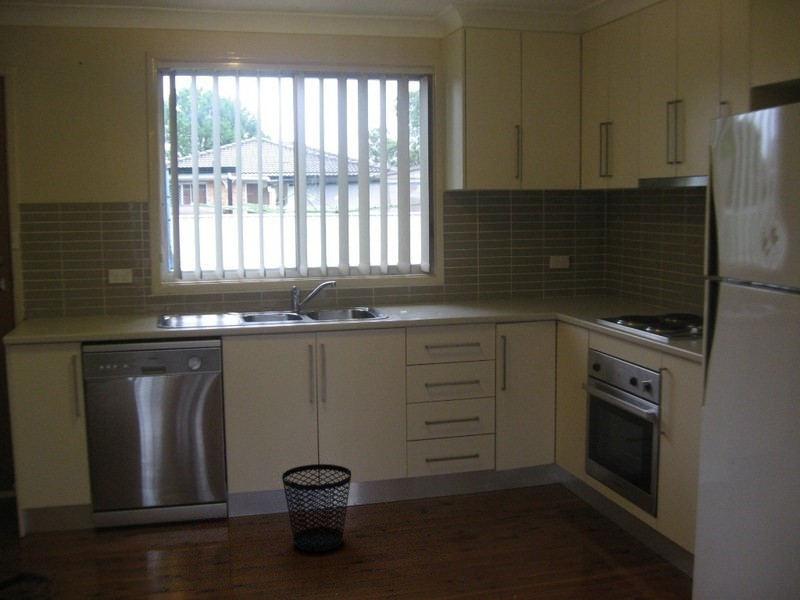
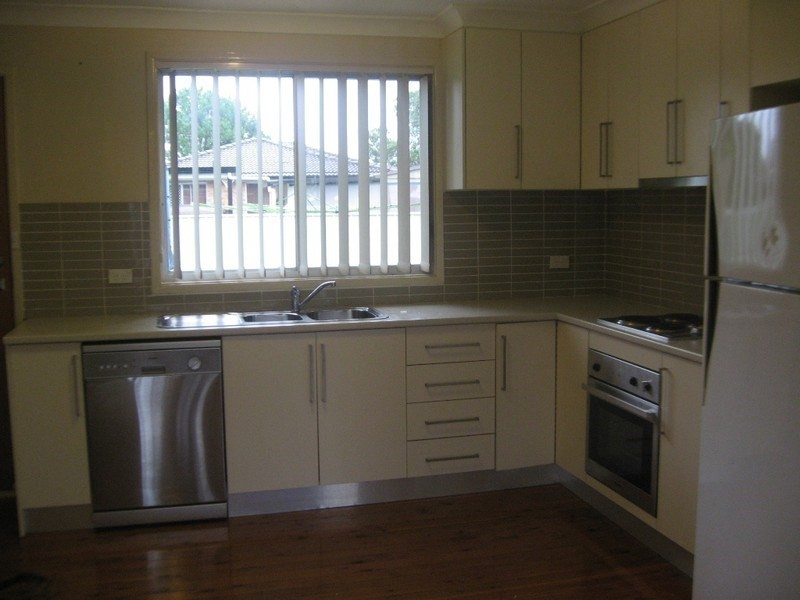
- wastebasket [281,463,352,553]
